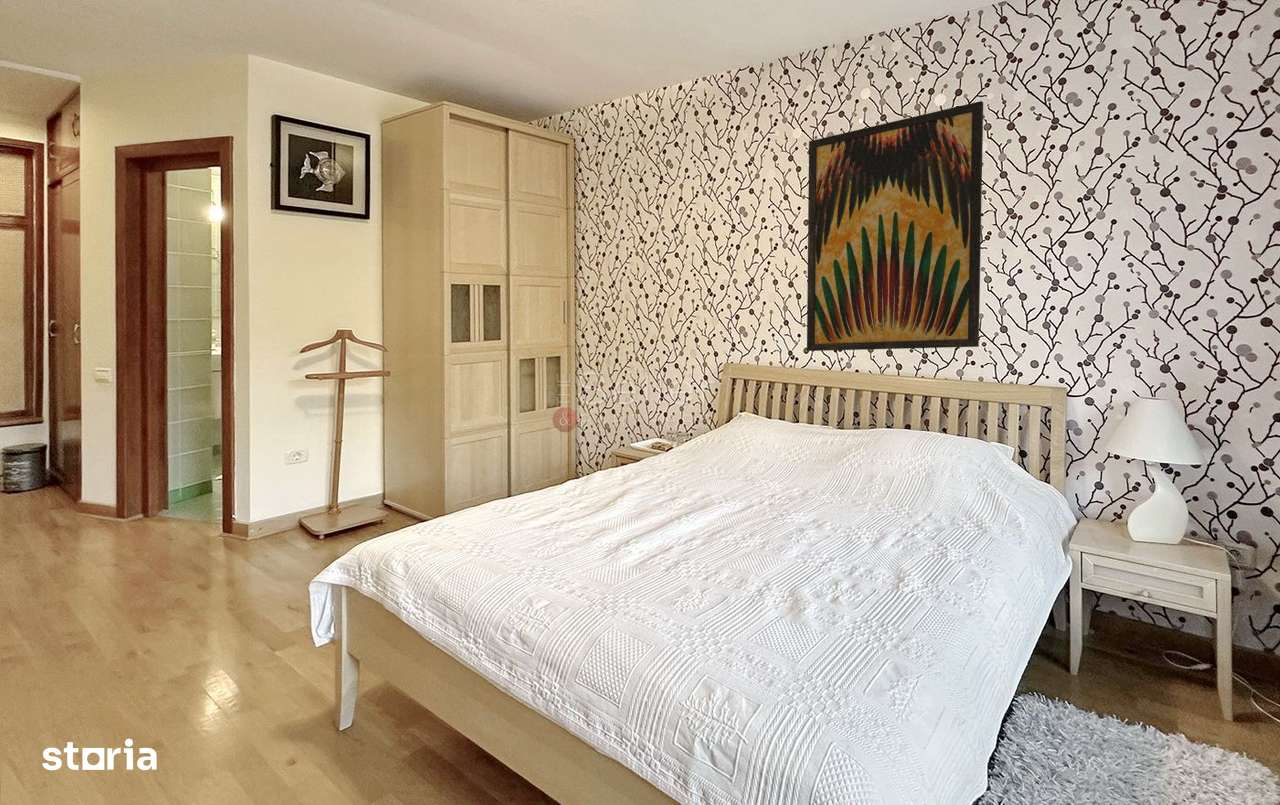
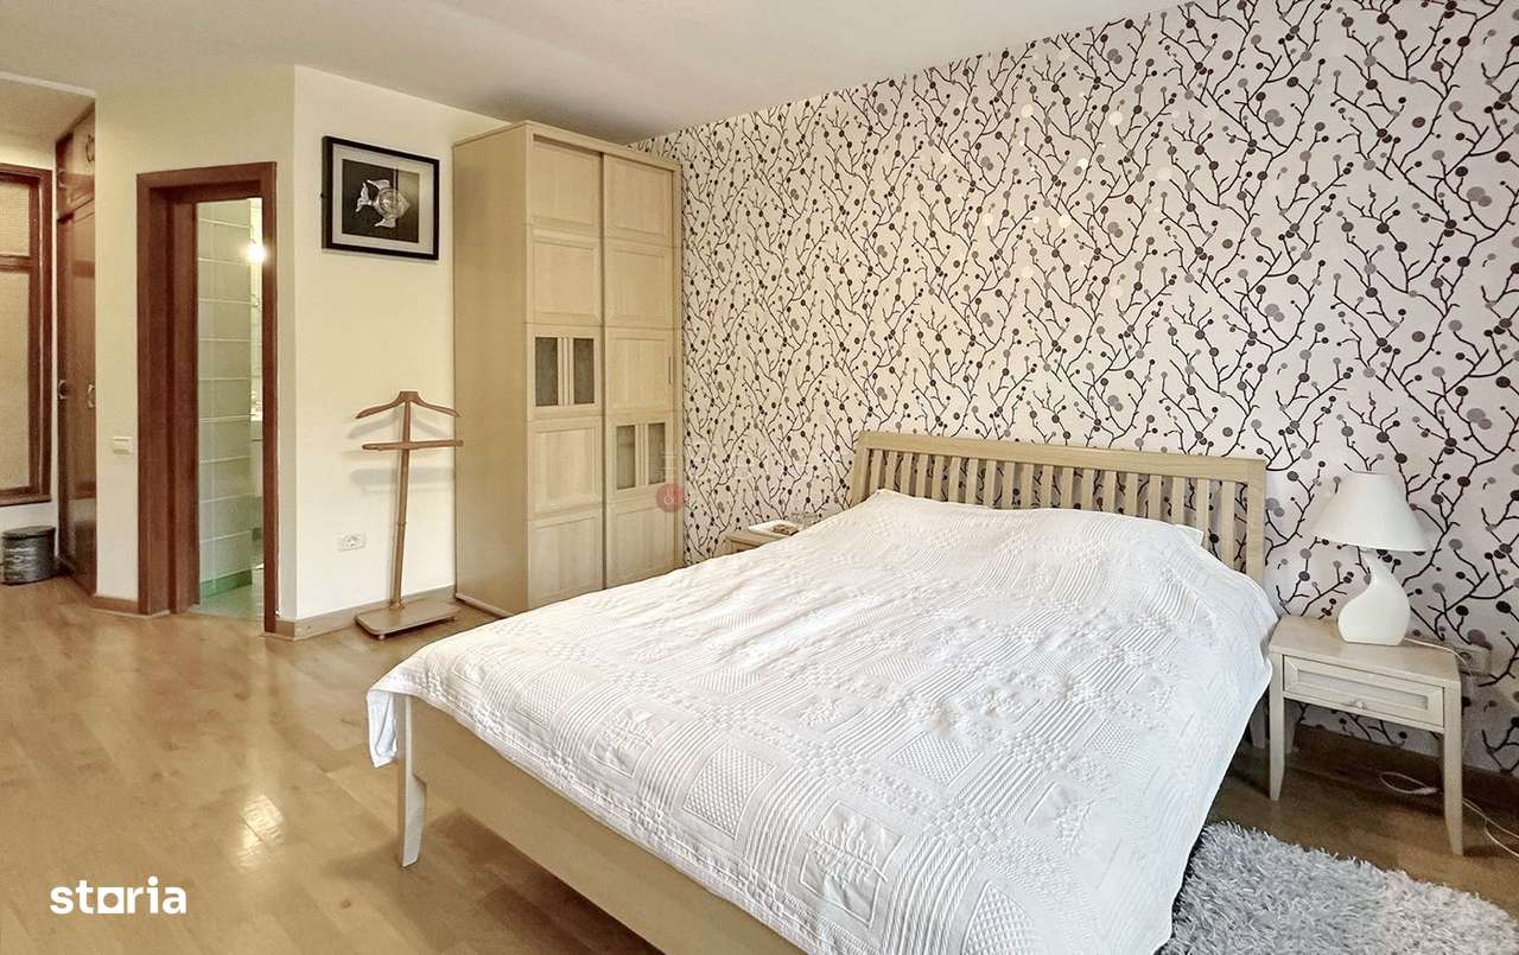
- wall art [806,100,984,352]
